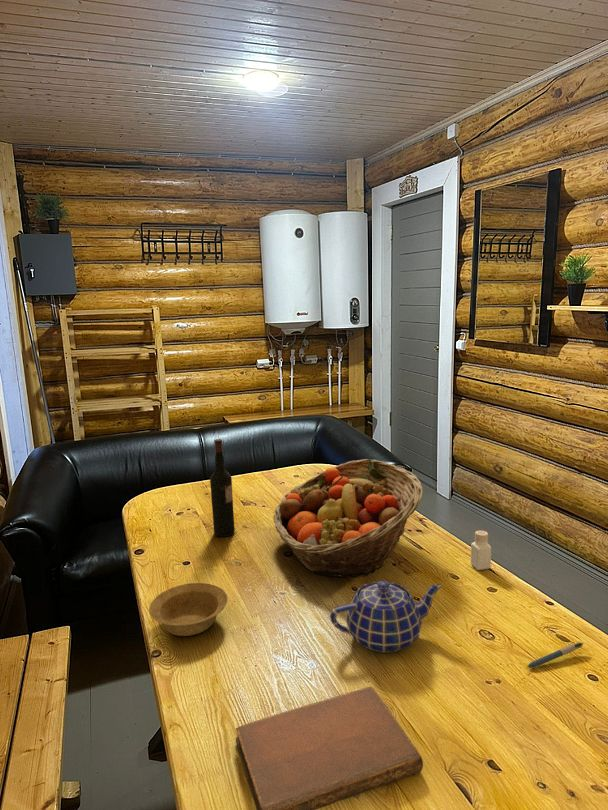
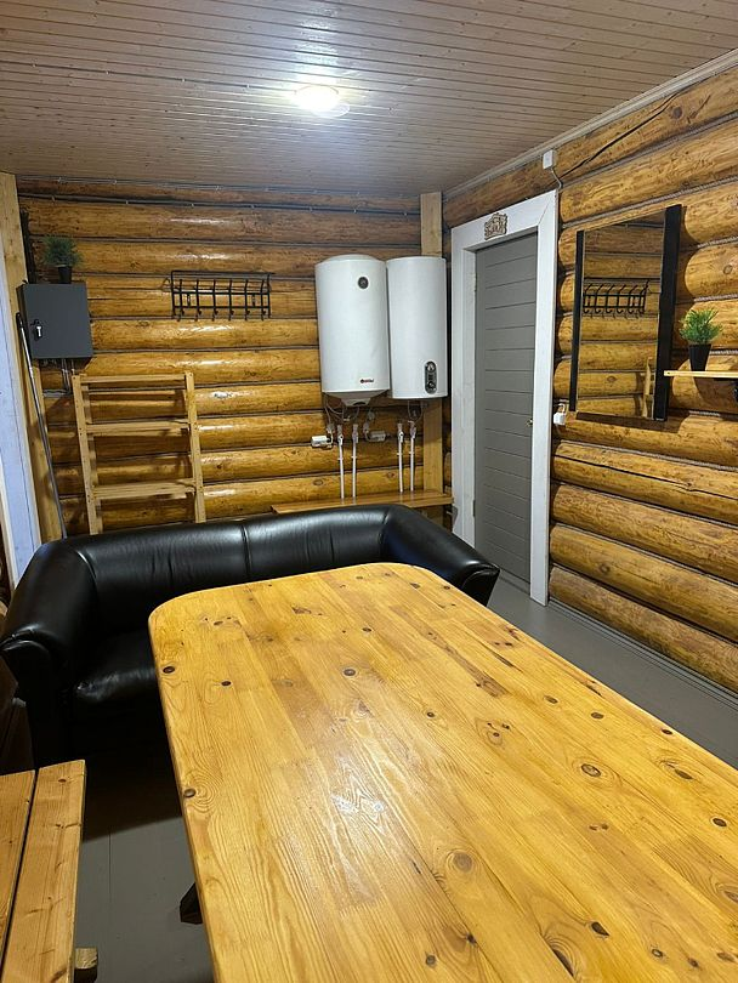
- fruit basket [273,458,424,578]
- notebook [235,686,424,810]
- wine bottle [209,438,236,538]
- teapot [329,580,443,654]
- bowl [148,582,228,637]
- pen [526,641,584,669]
- pepper shaker [470,530,492,571]
